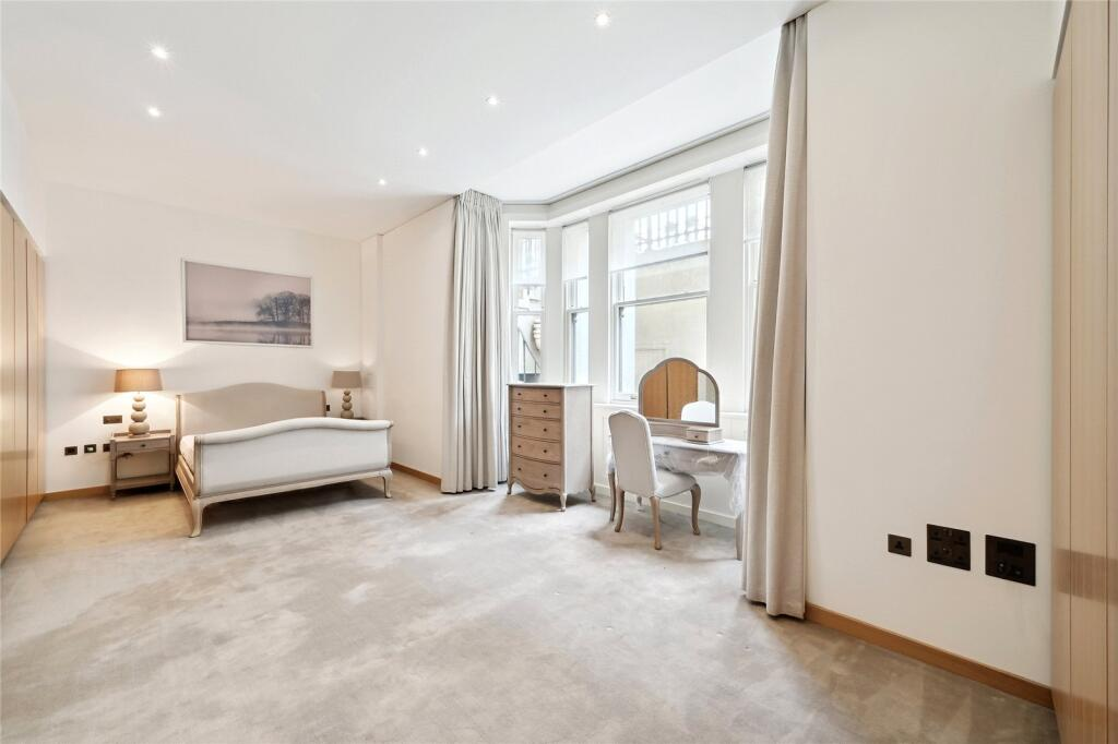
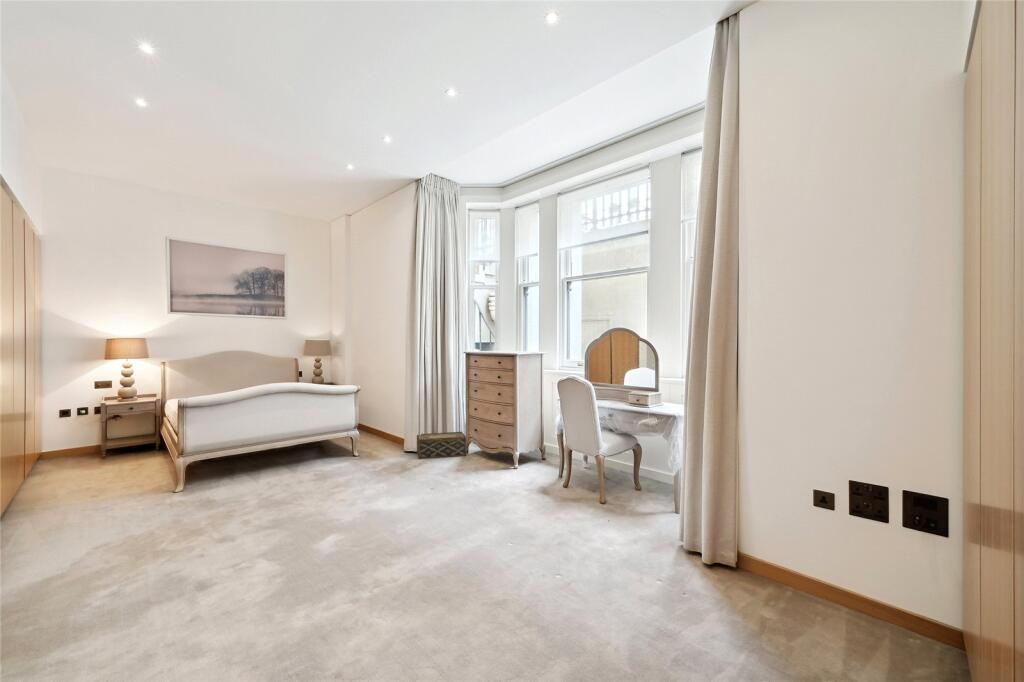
+ woven basket [416,431,468,460]
